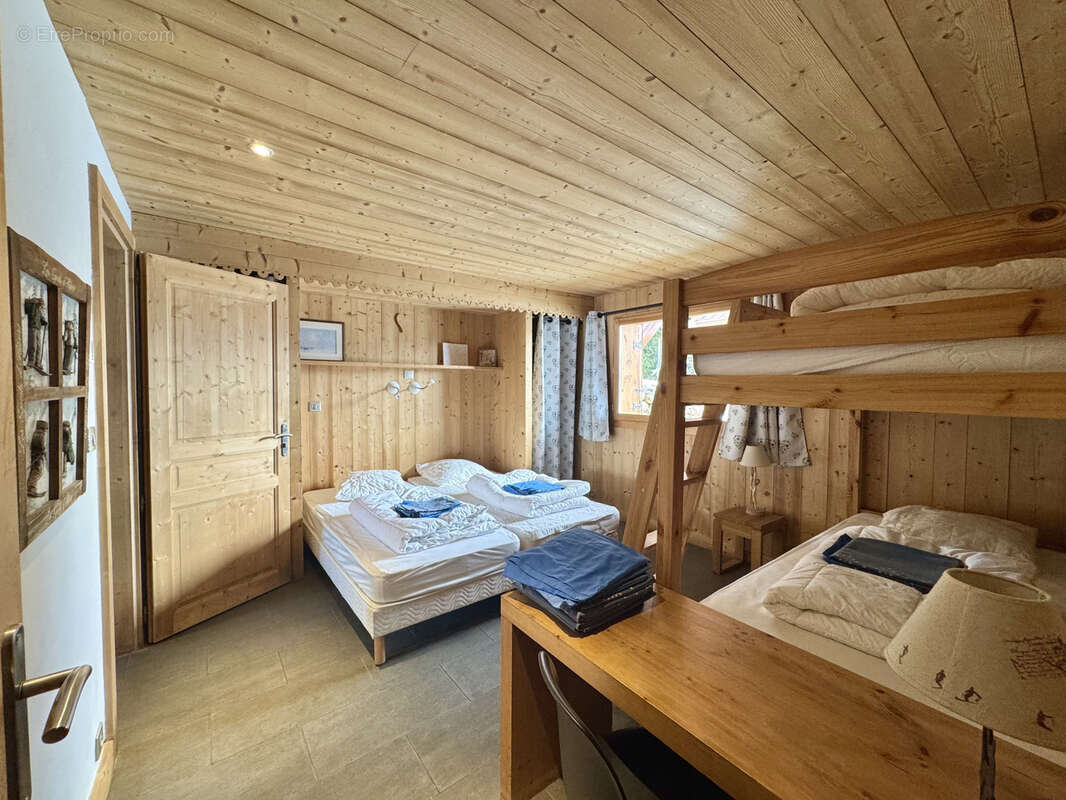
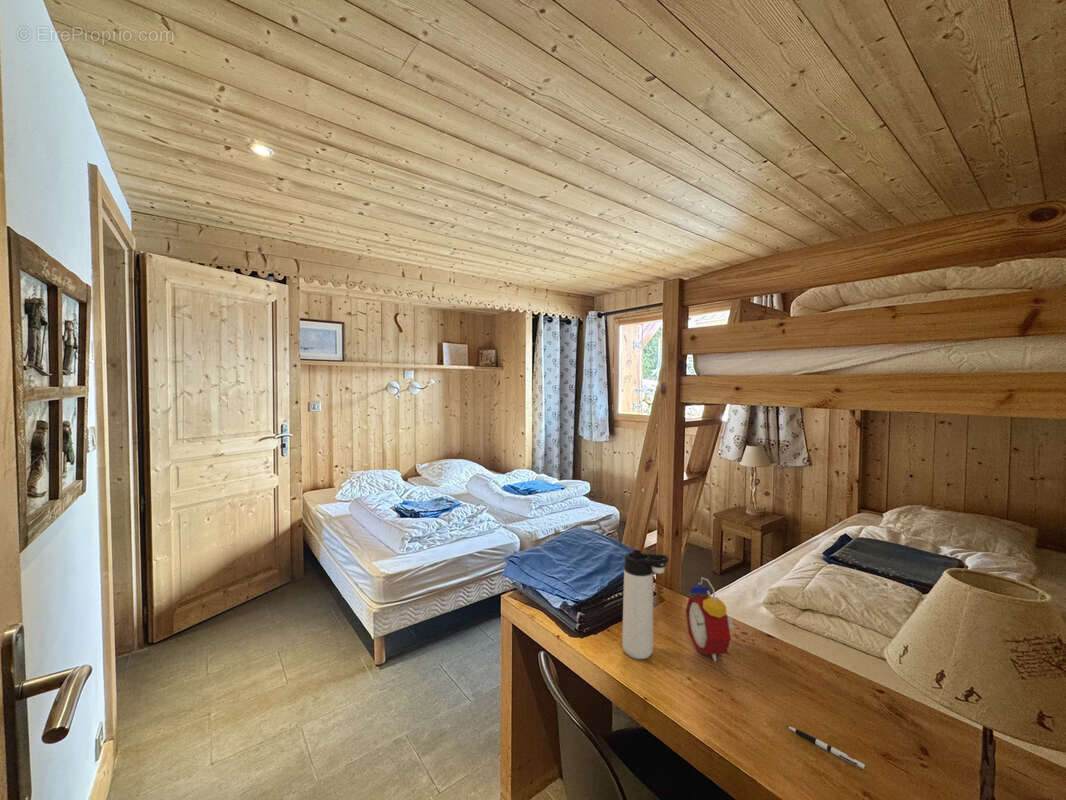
+ thermos bottle [621,549,670,660]
+ alarm clock [685,576,735,662]
+ pen [786,725,867,770]
